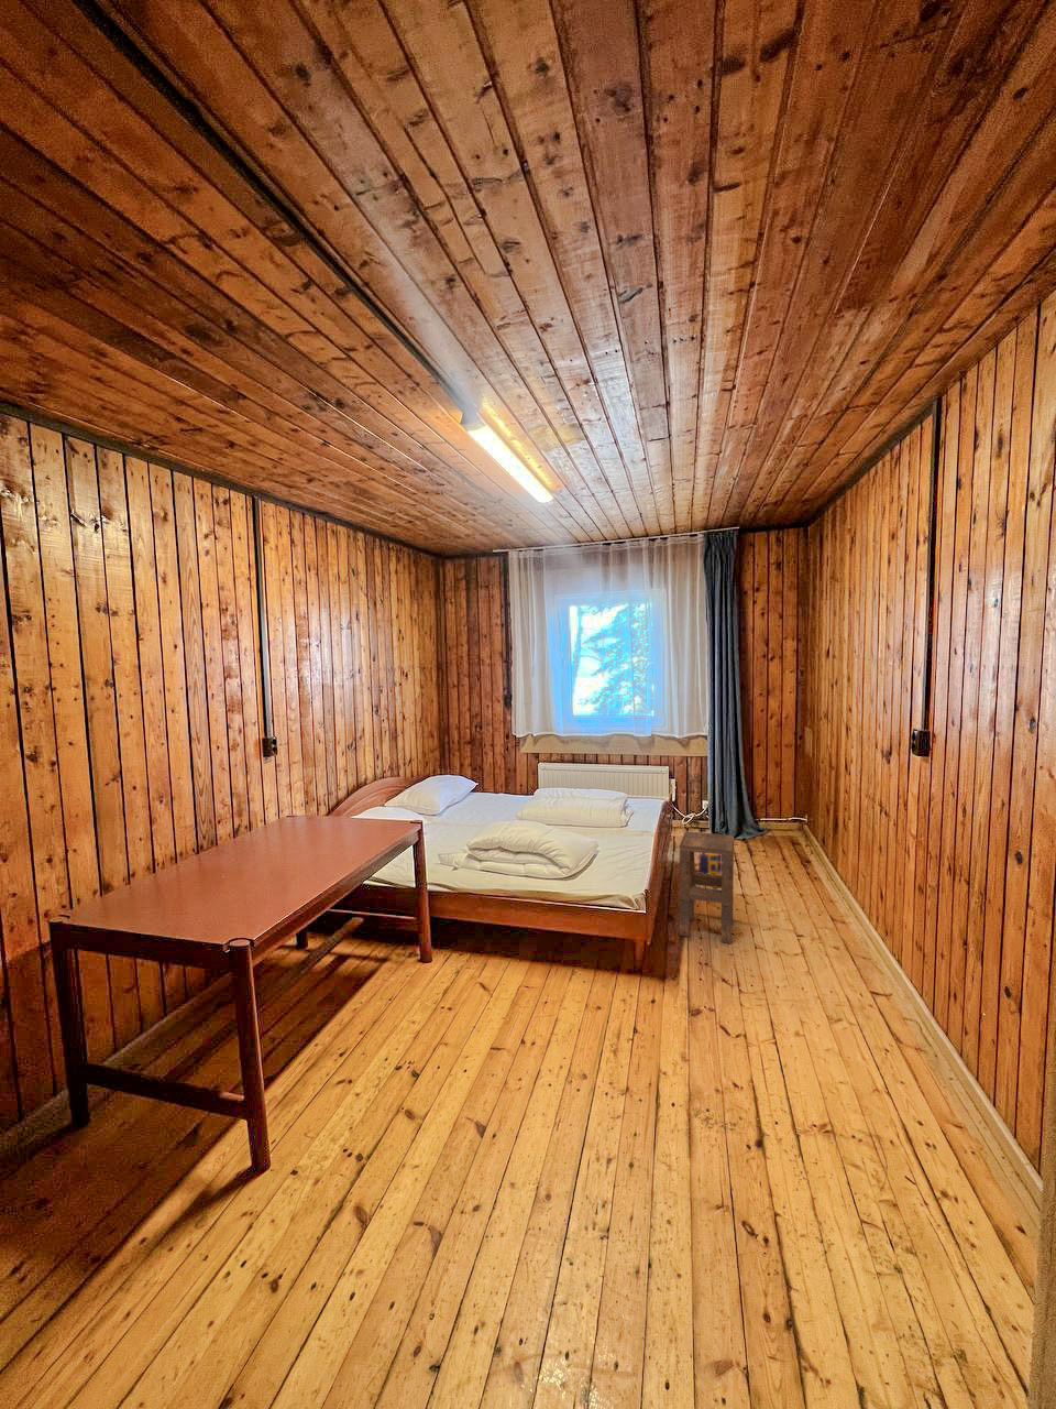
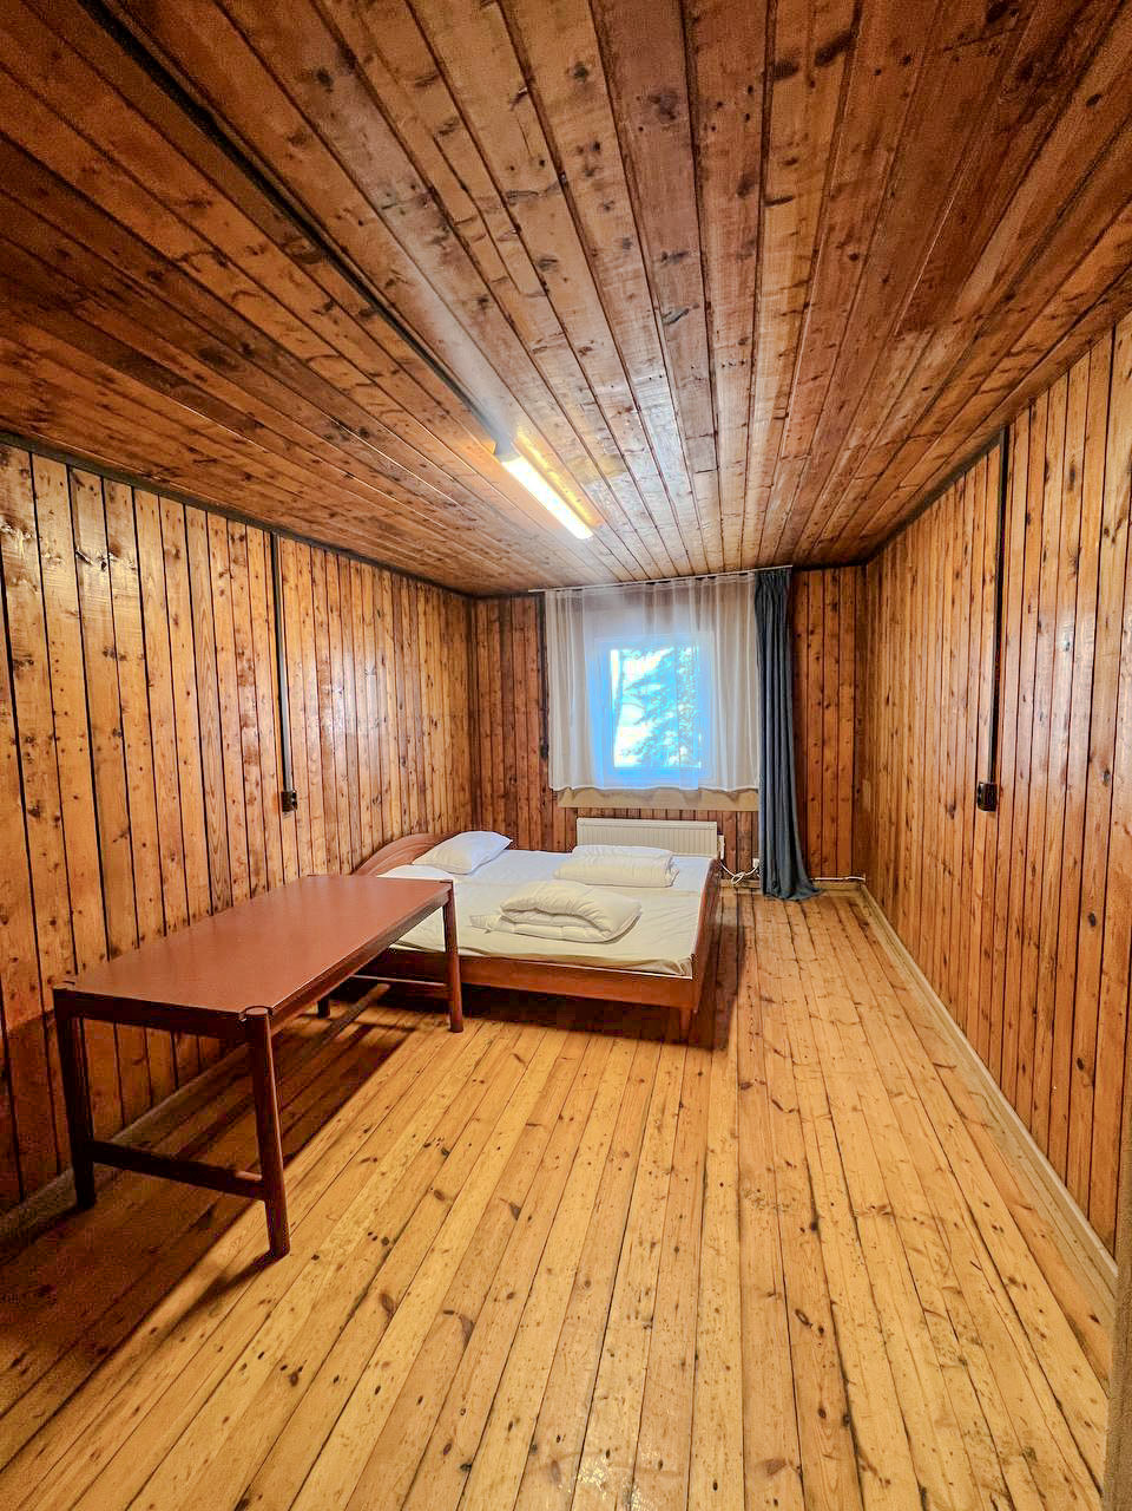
- toy house [694,853,722,890]
- side table [679,830,734,944]
